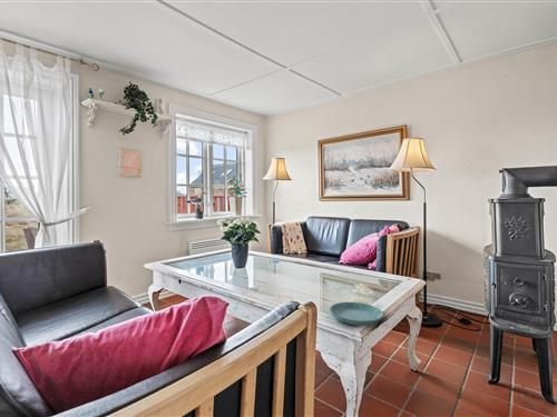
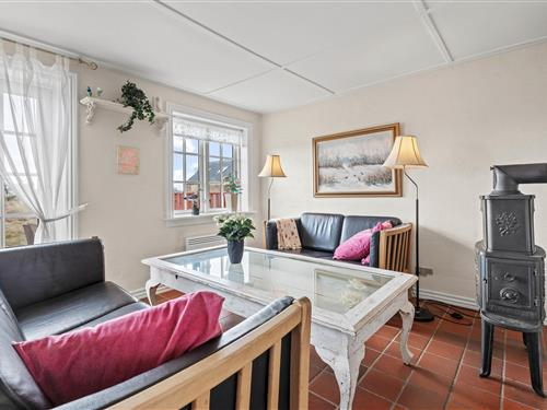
- saucer [329,301,384,327]
